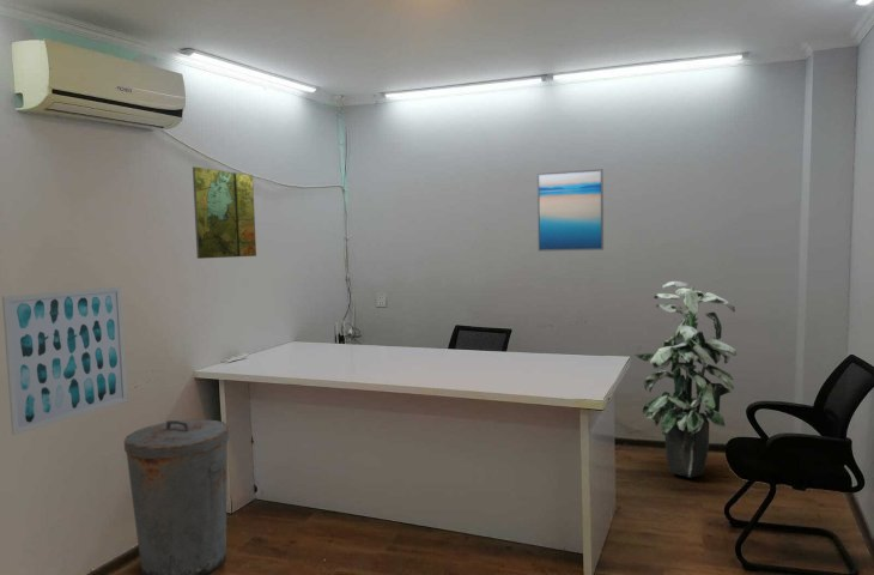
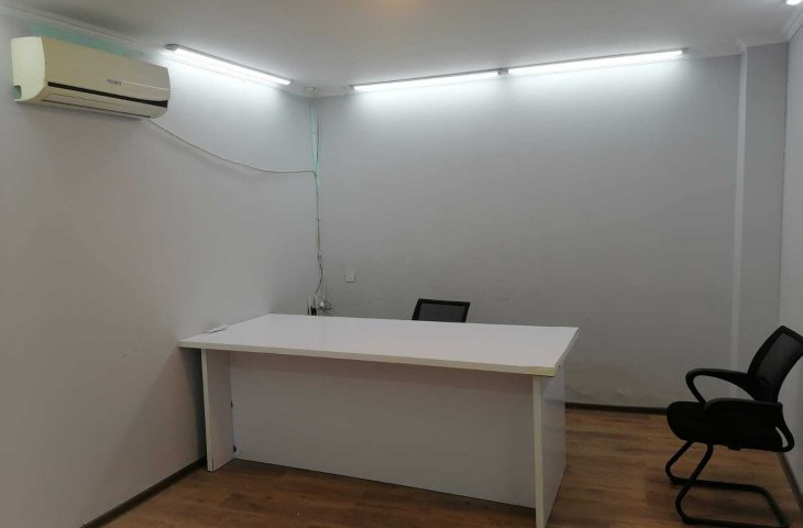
- wall art [536,168,605,253]
- wall art [1,285,128,436]
- trash can [123,418,230,575]
- map [192,165,257,260]
- indoor plant [633,280,738,478]
